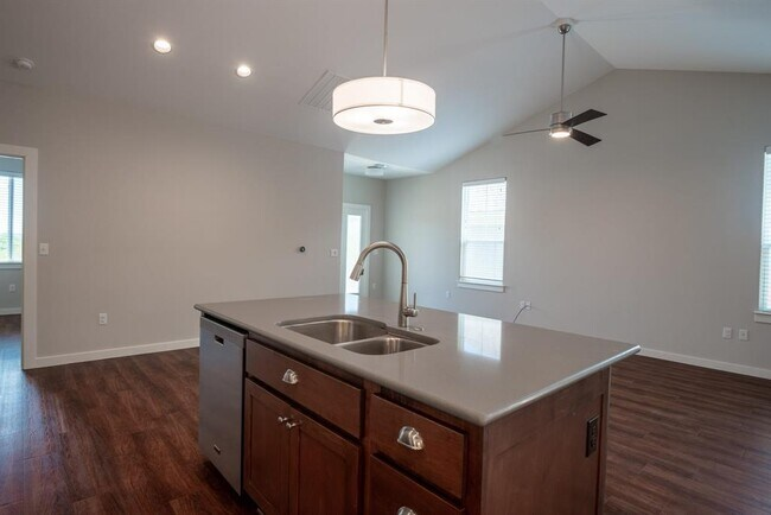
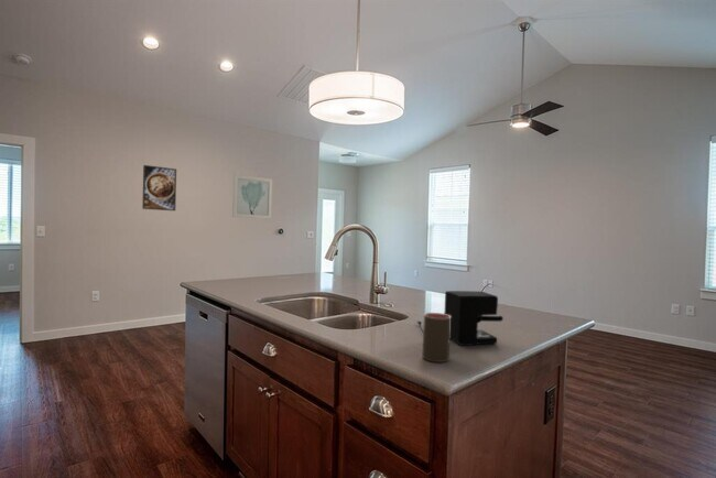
+ coffee maker [416,290,505,347]
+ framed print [141,164,177,211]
+ wall art [231,173,273,220]
+ cup [422,312,452,363]
